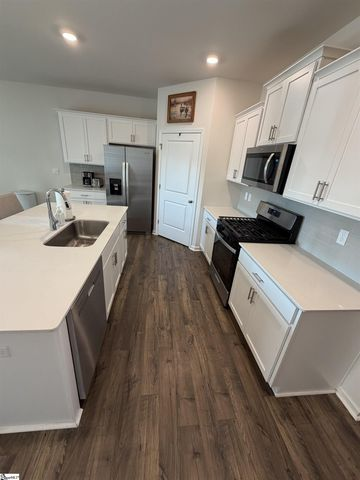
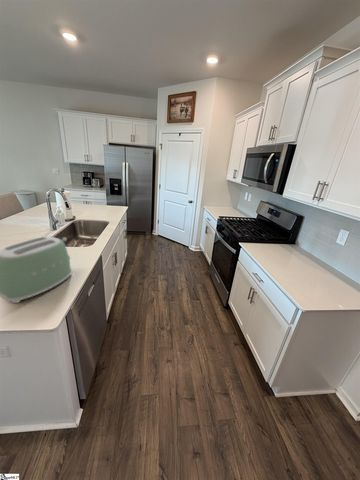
+ toaster [0,236,73,304]
